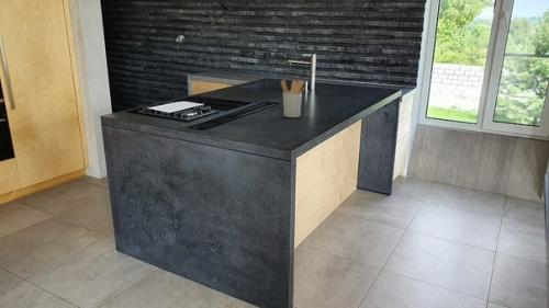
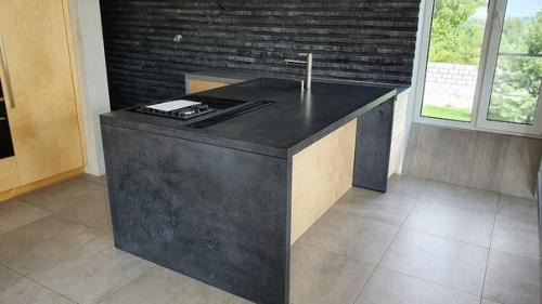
- utensil holder [280,79,307,118]
